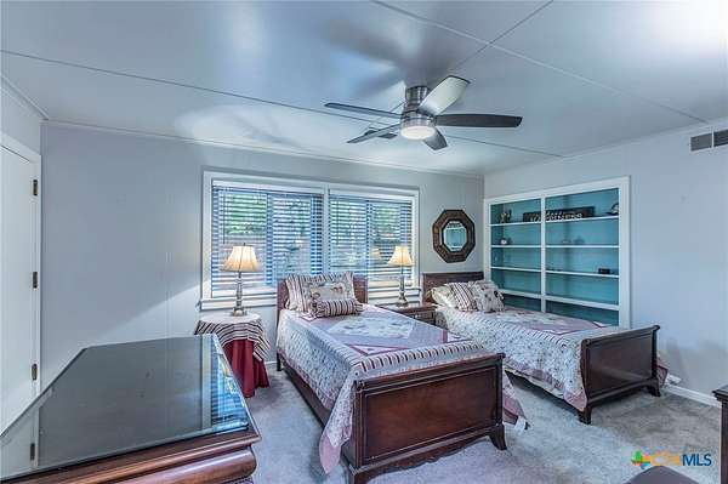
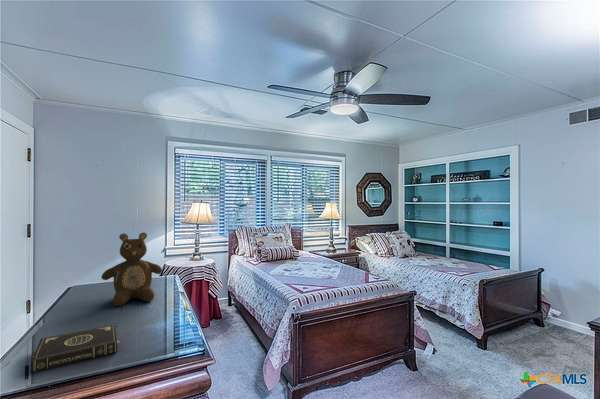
+ book [30,324,121,373]
+ teddy bear [101,232,163,307]
